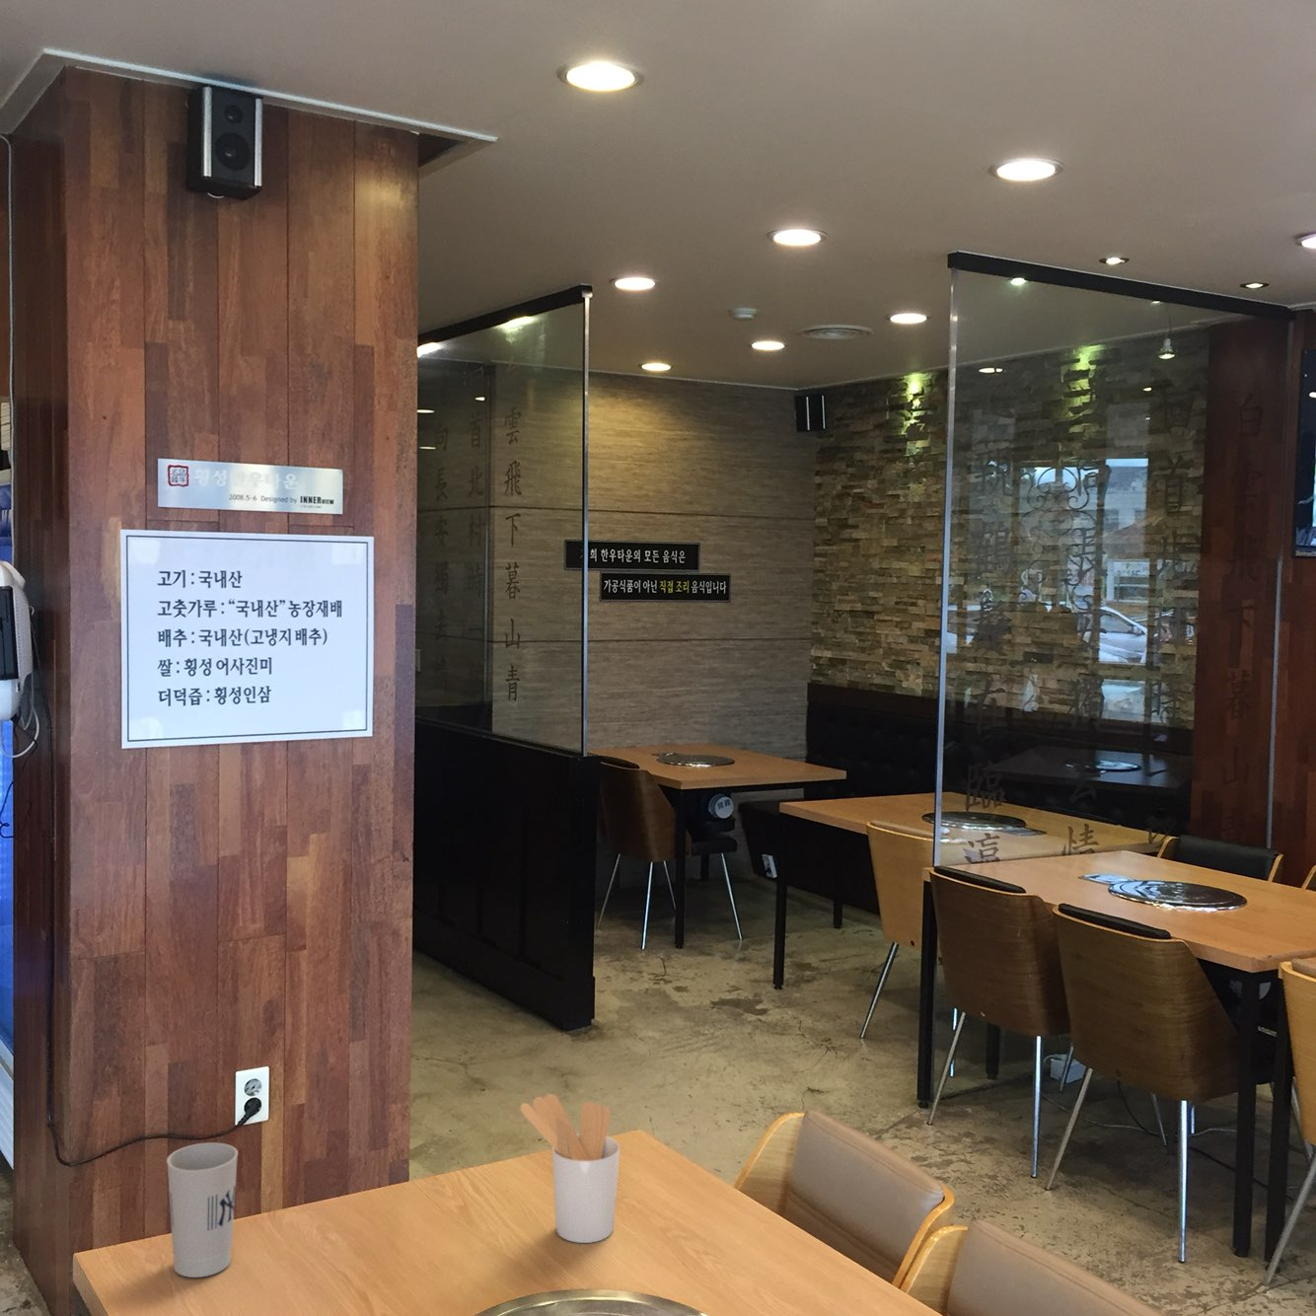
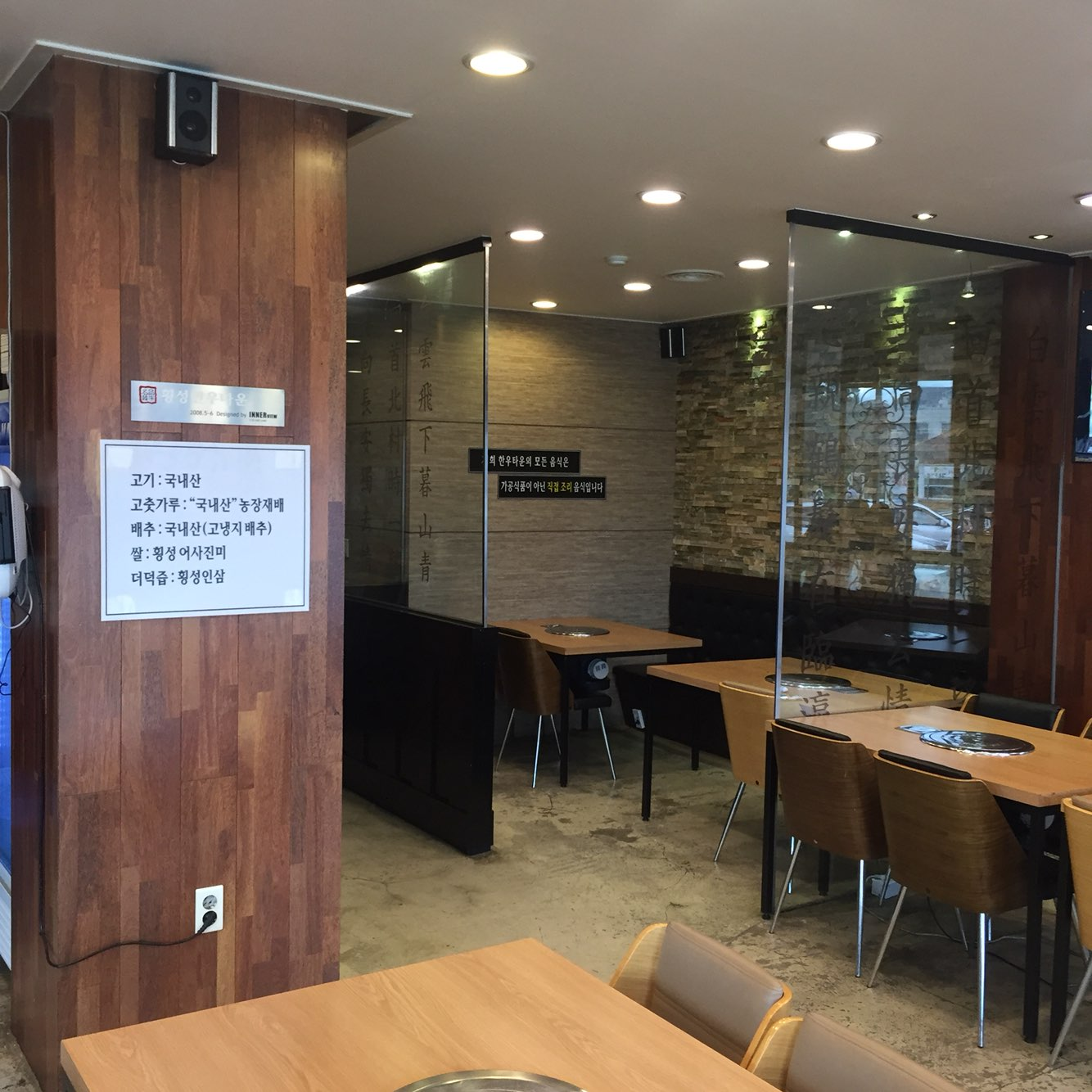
- utensil holder [519,1093,621,1244]
- cup [166,1141,239,1279]
